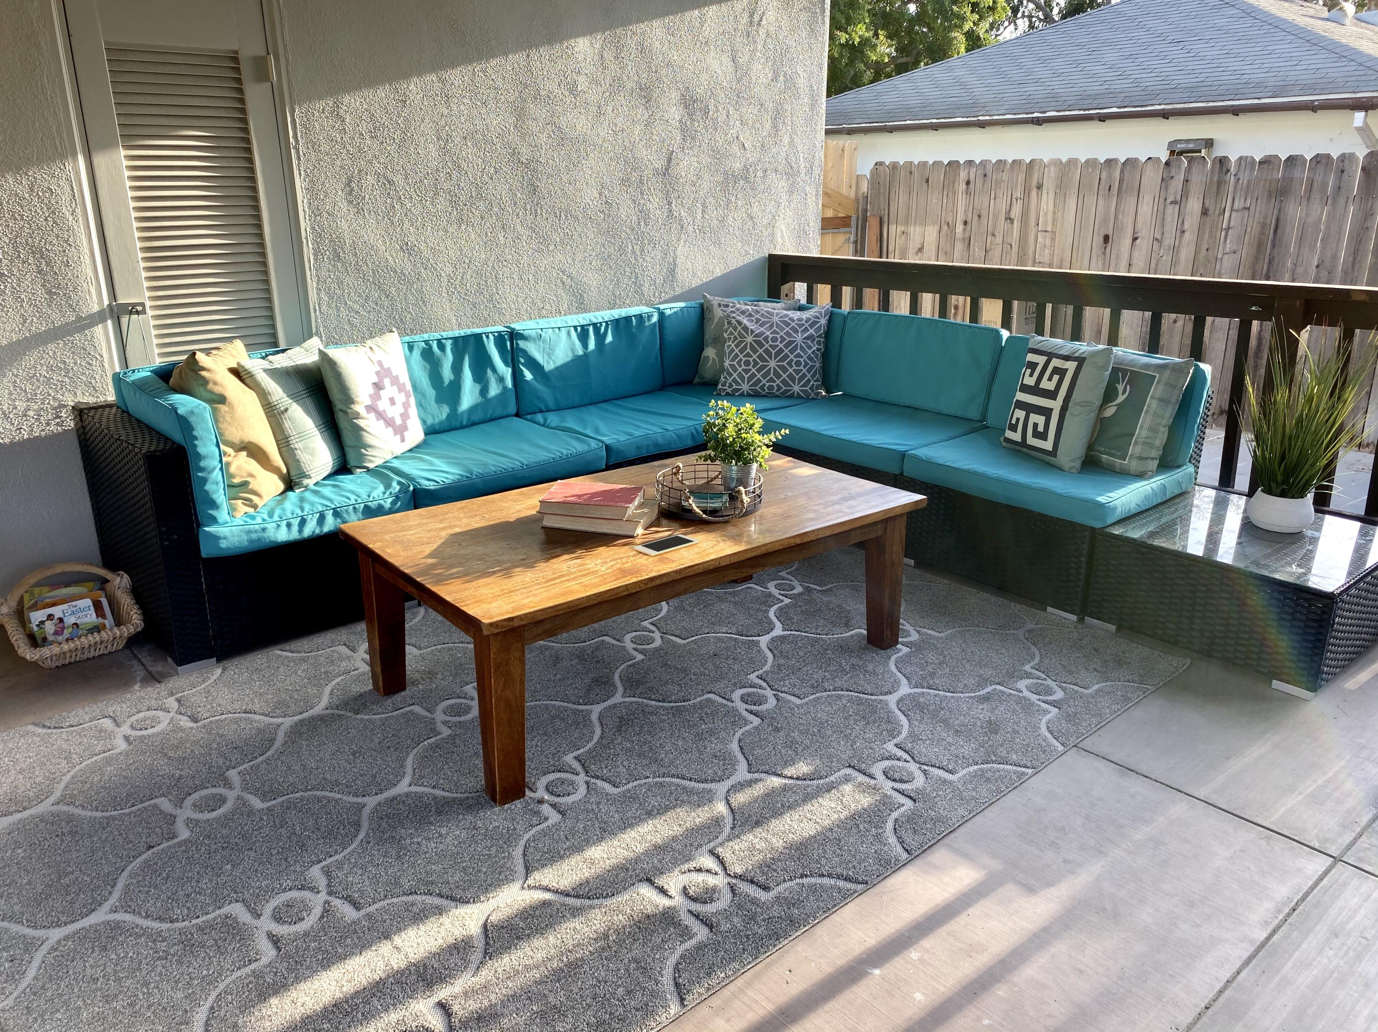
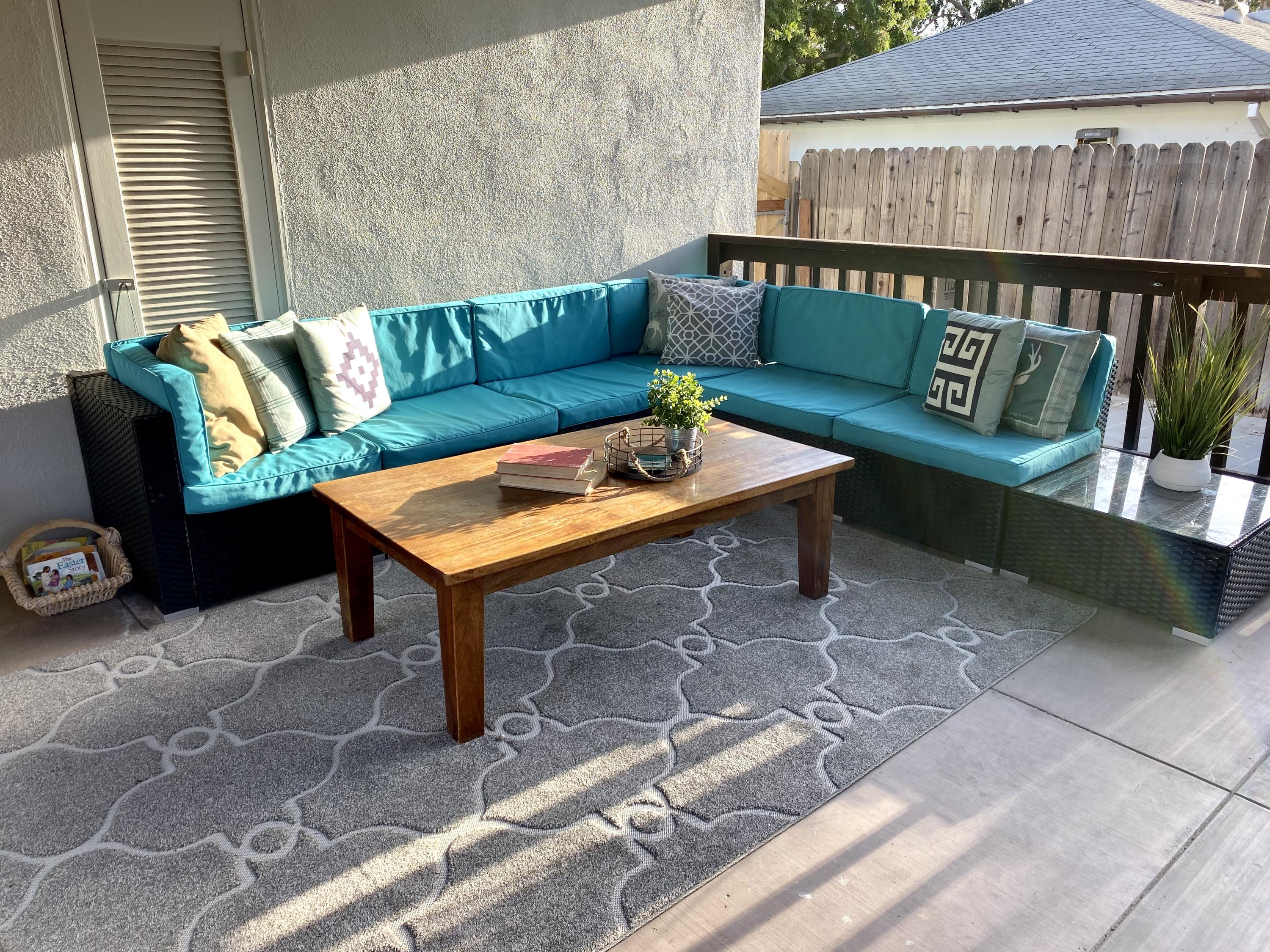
- cell phone [634,534,699,556]
